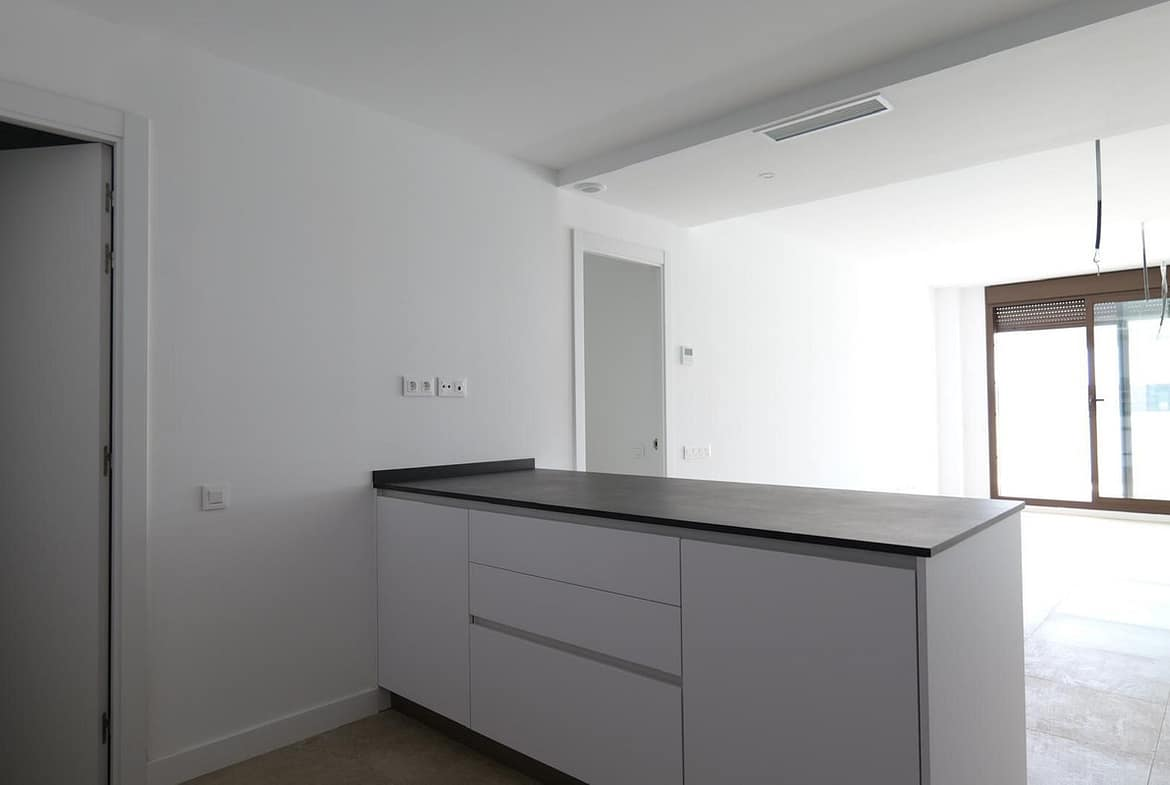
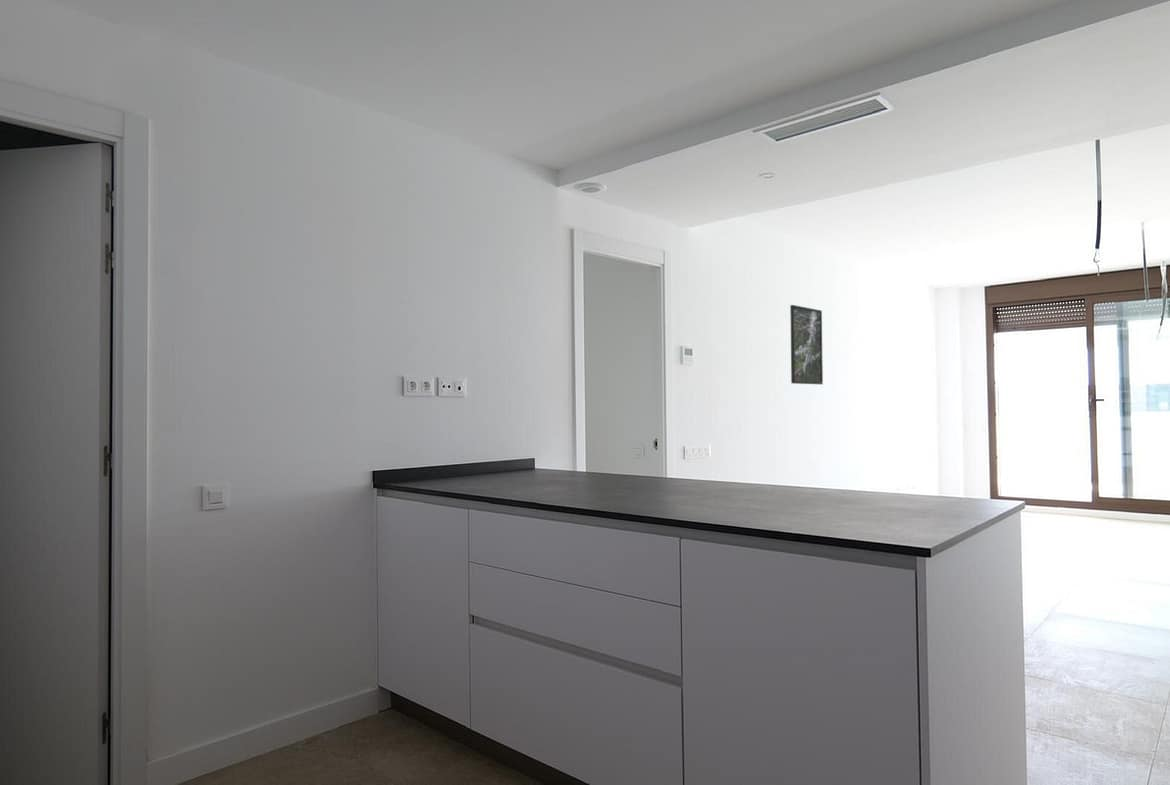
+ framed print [789,304,824,385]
